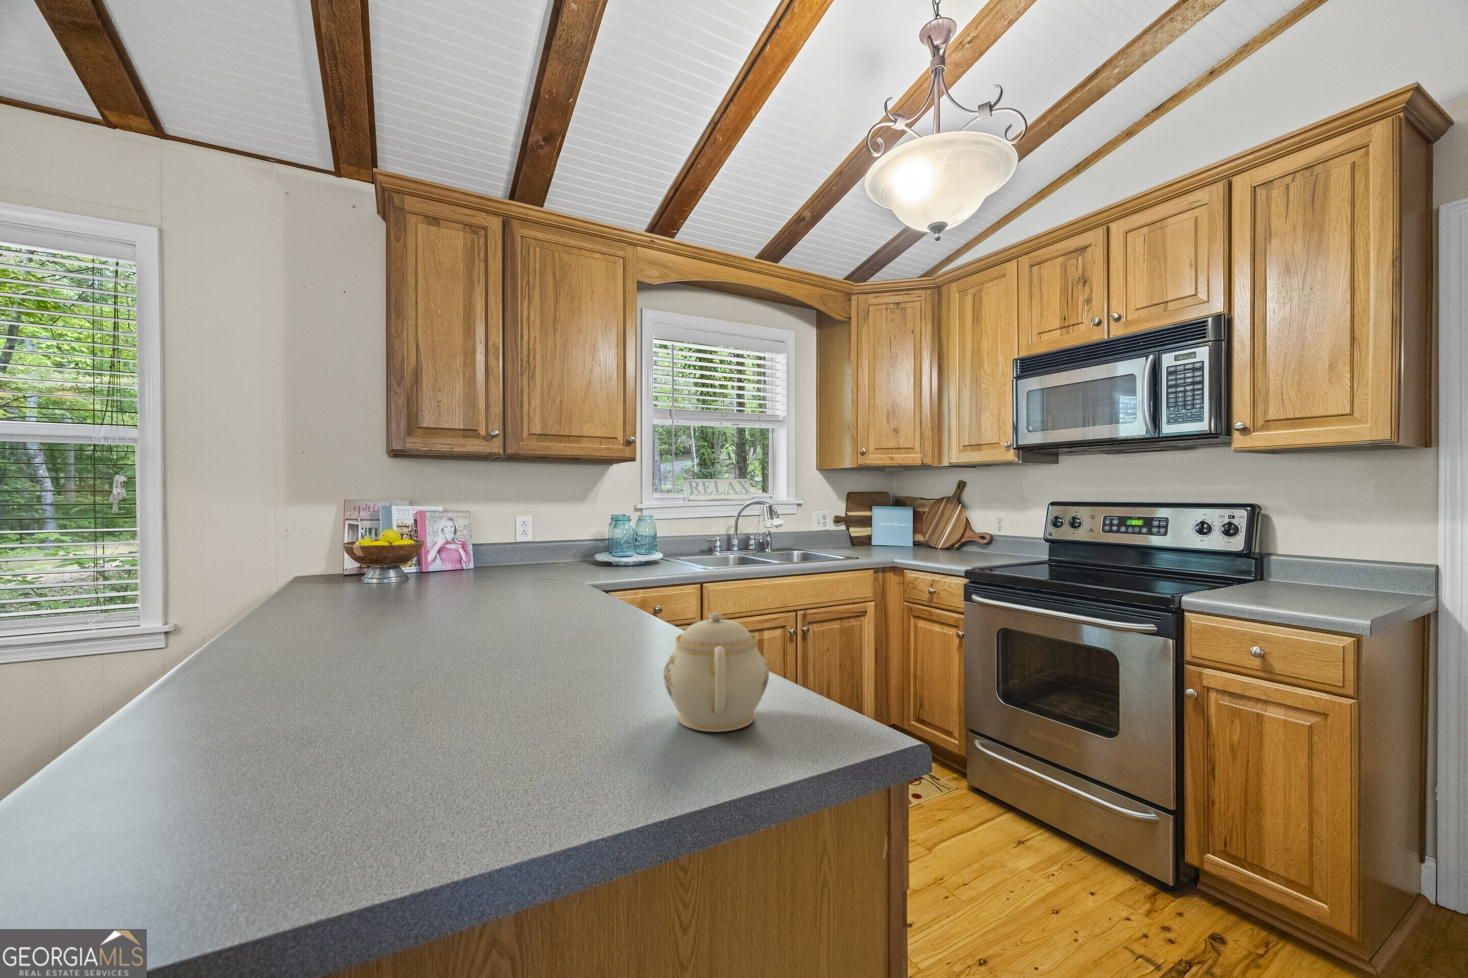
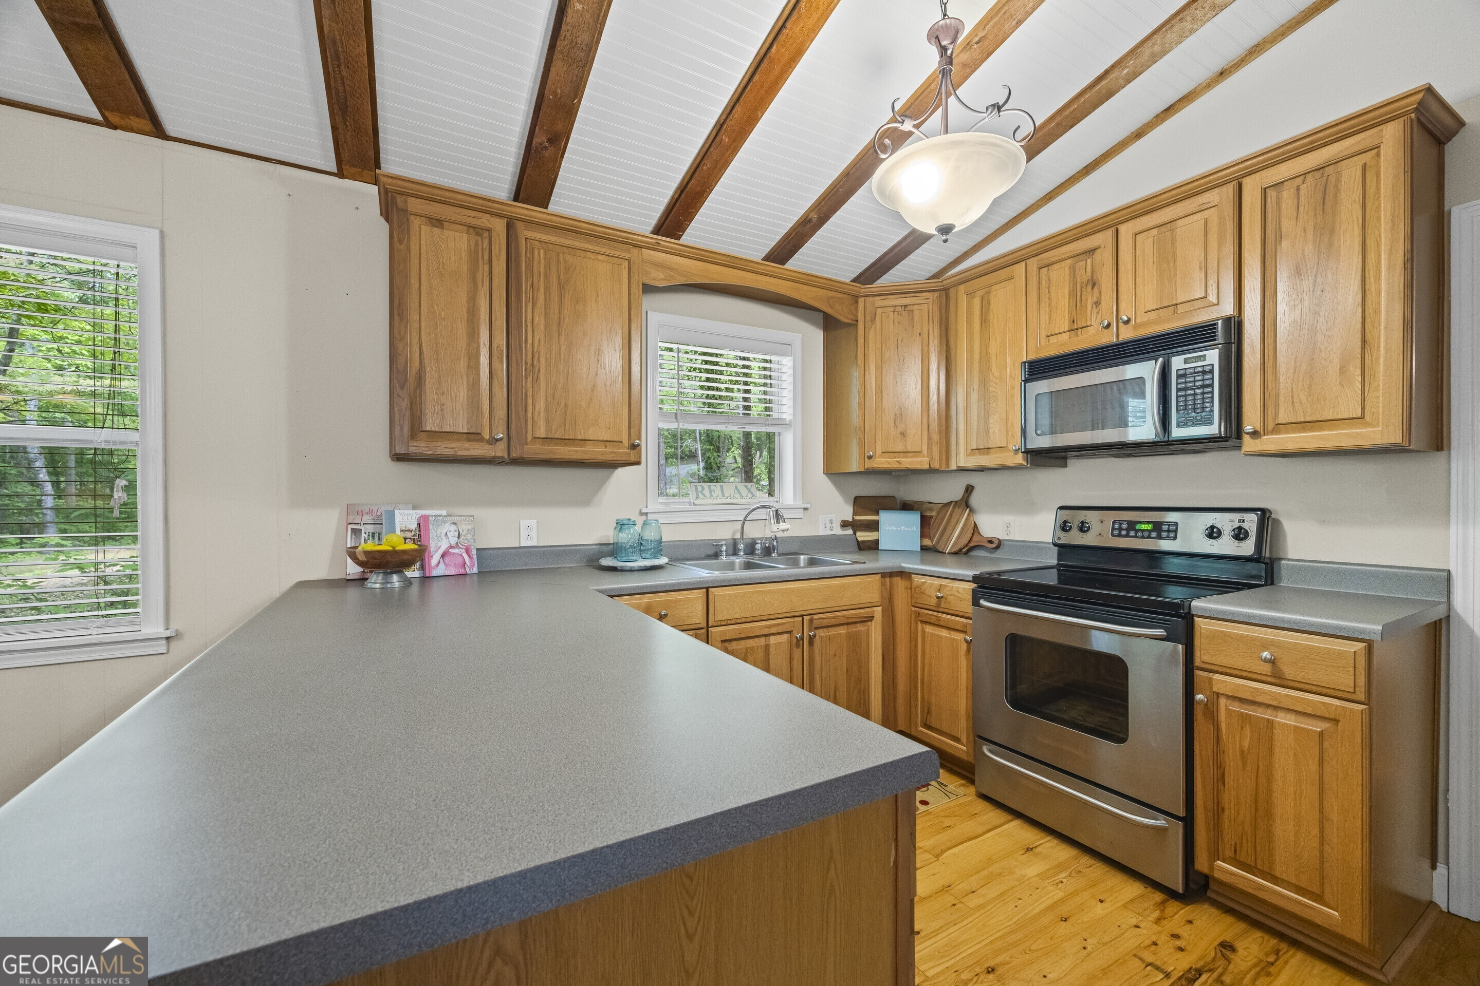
- teapot [663,611,770,732]
